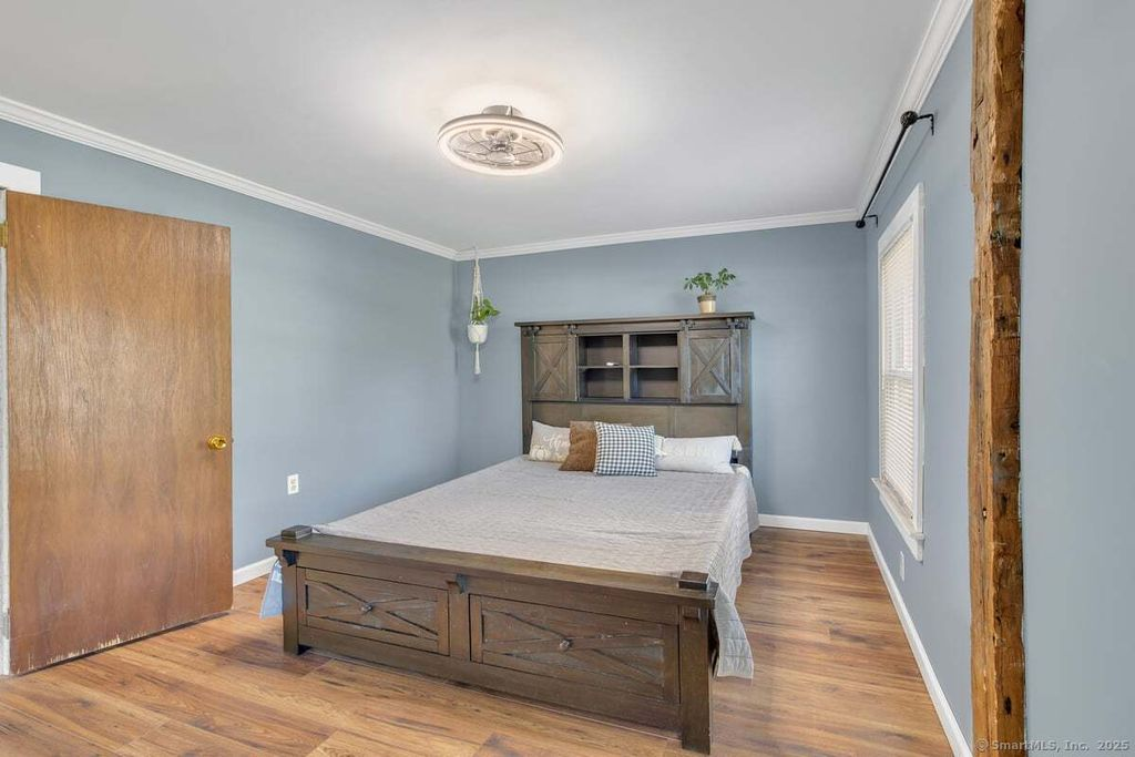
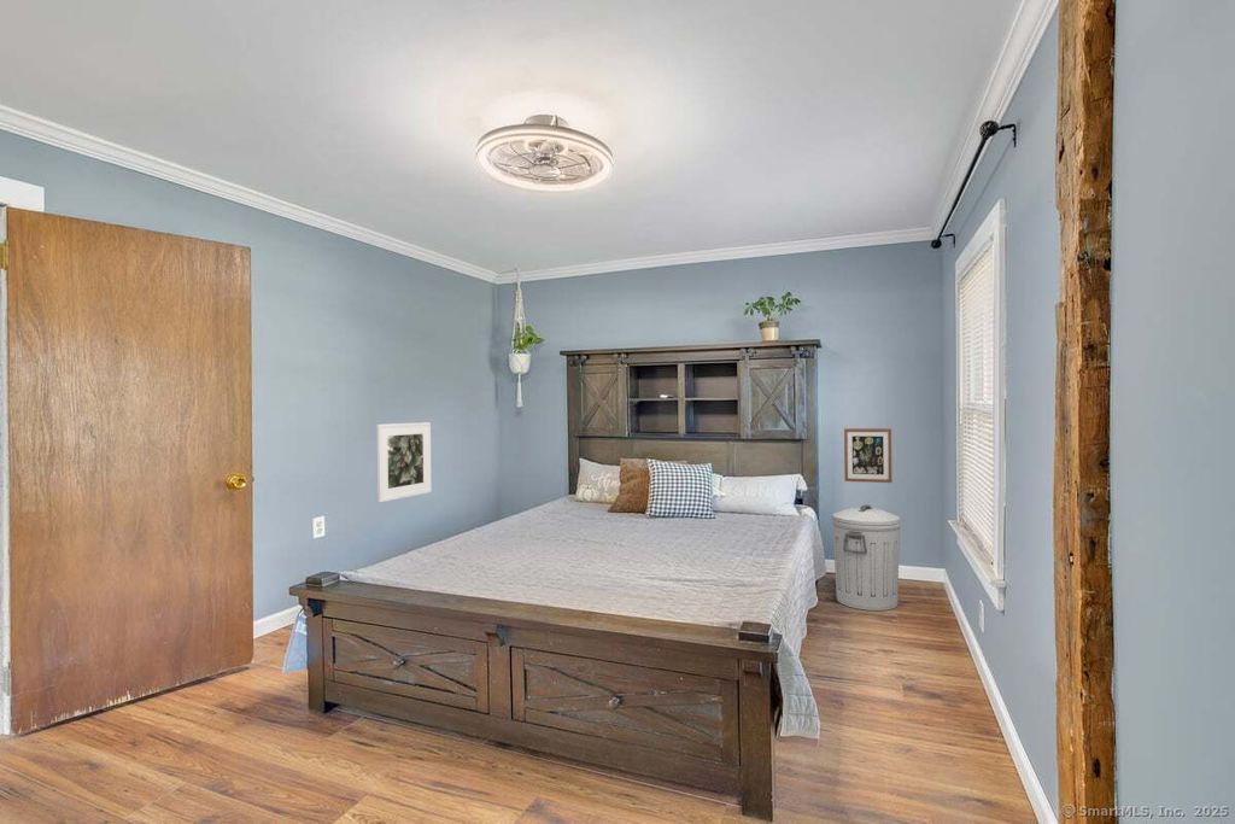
+ wall art [843,427,892,484]
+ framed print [375,421,433,503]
+ trash can [831,504,902,612]
